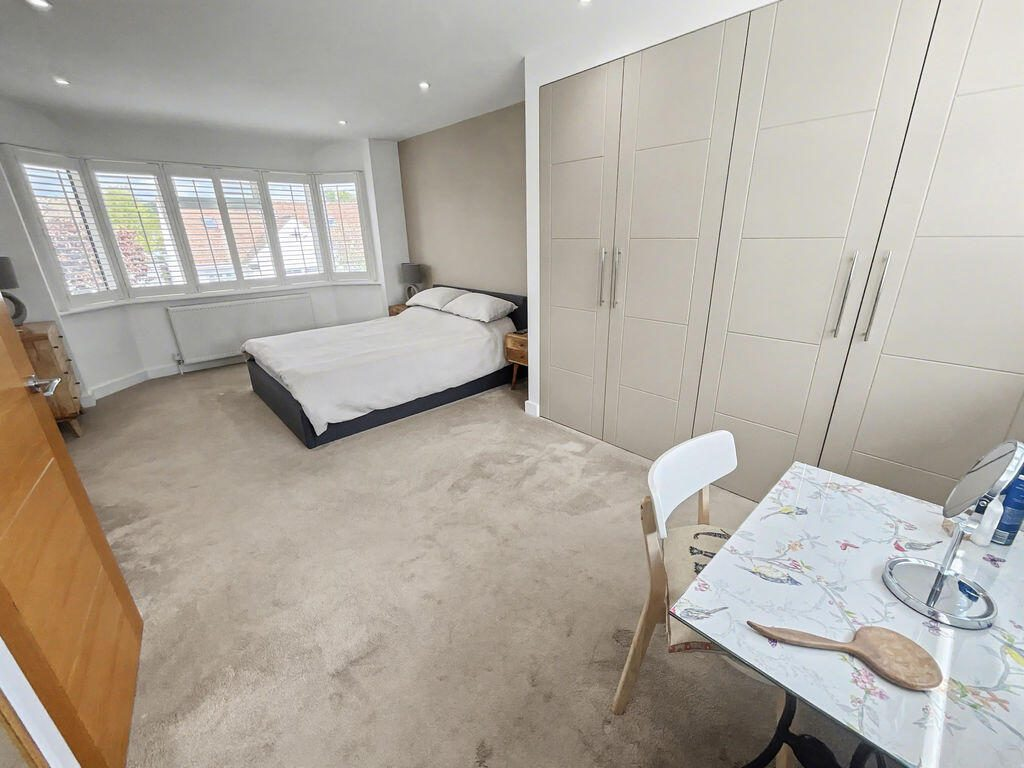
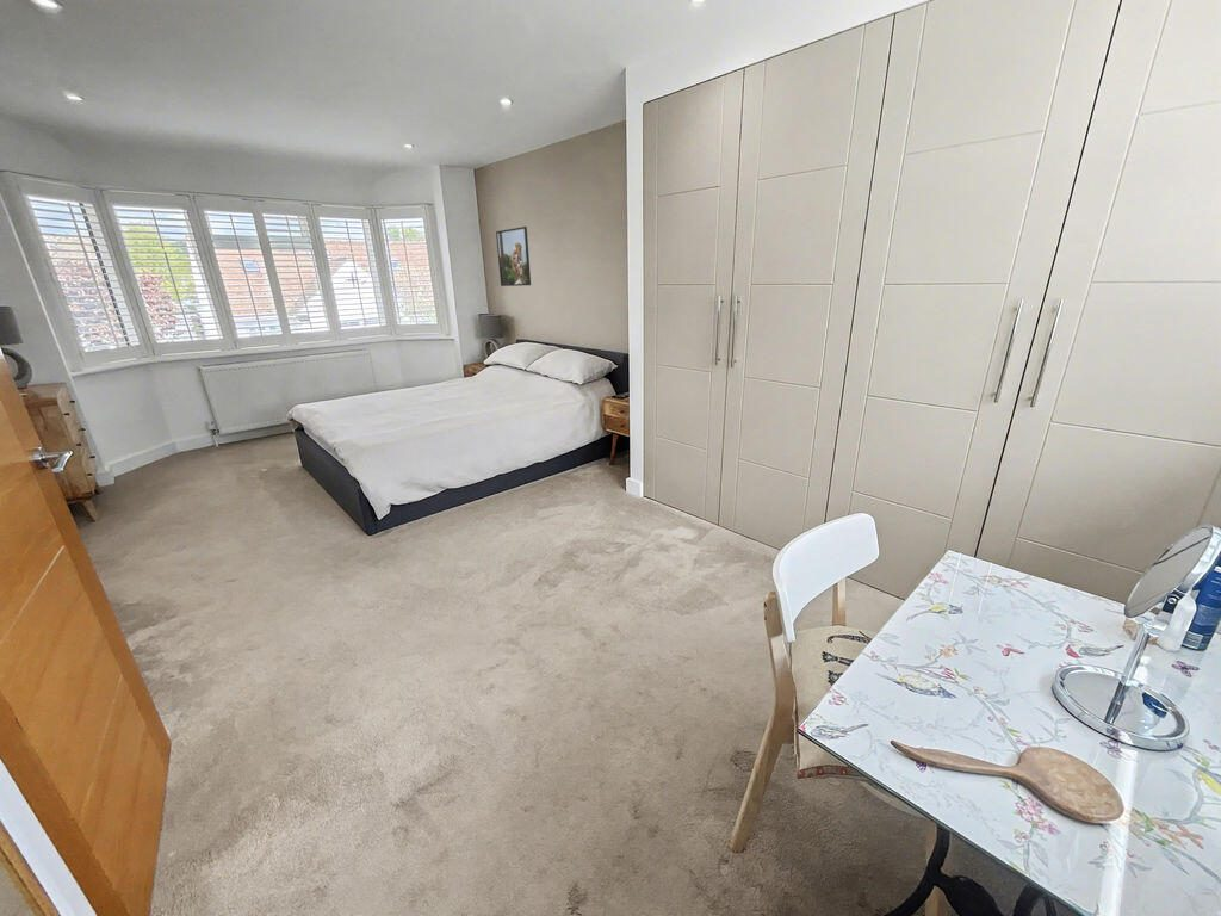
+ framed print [495,225,532,287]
